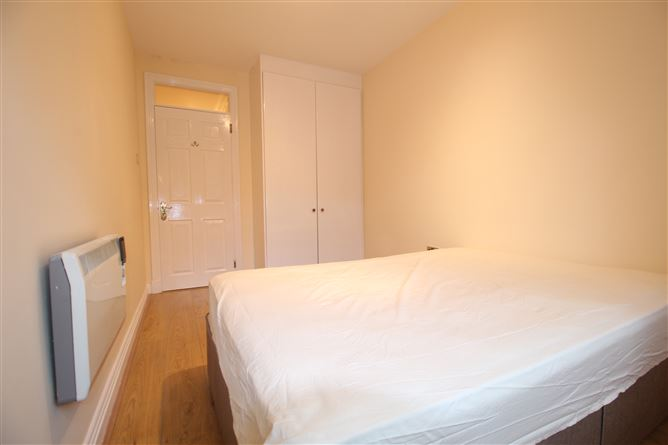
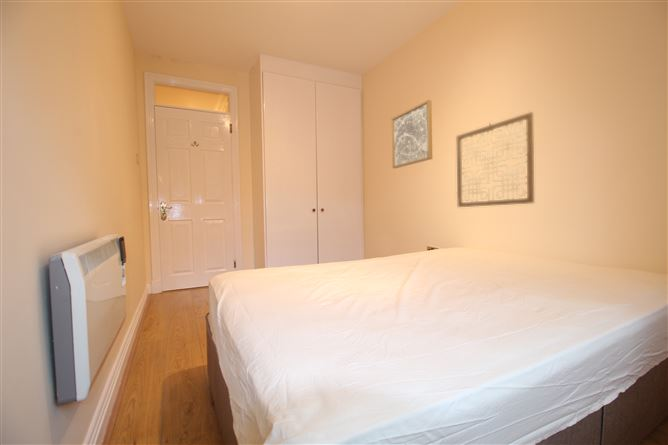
+ wall art [455,111,535,208]
+ wall art [391,99,433,169]
